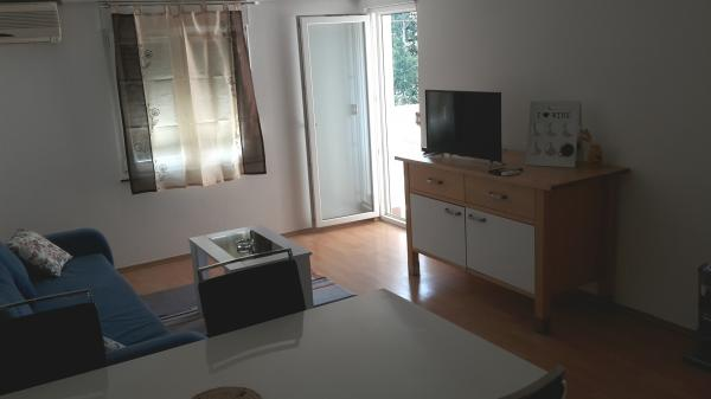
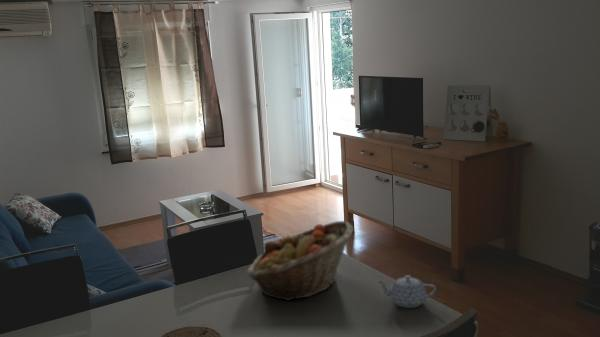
+ fruit basket [246,220,354,302]
+ teapot [376,274,437,309]
